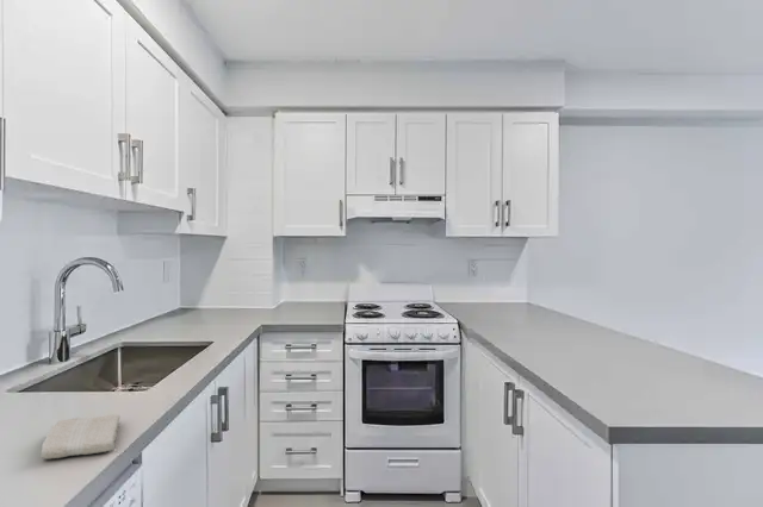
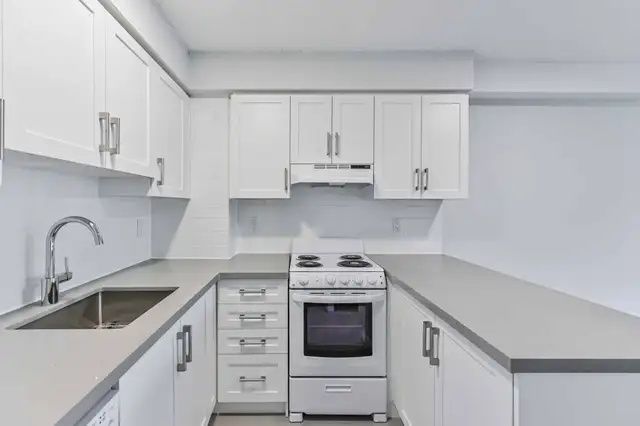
- washcloth [39,413,120,461]
